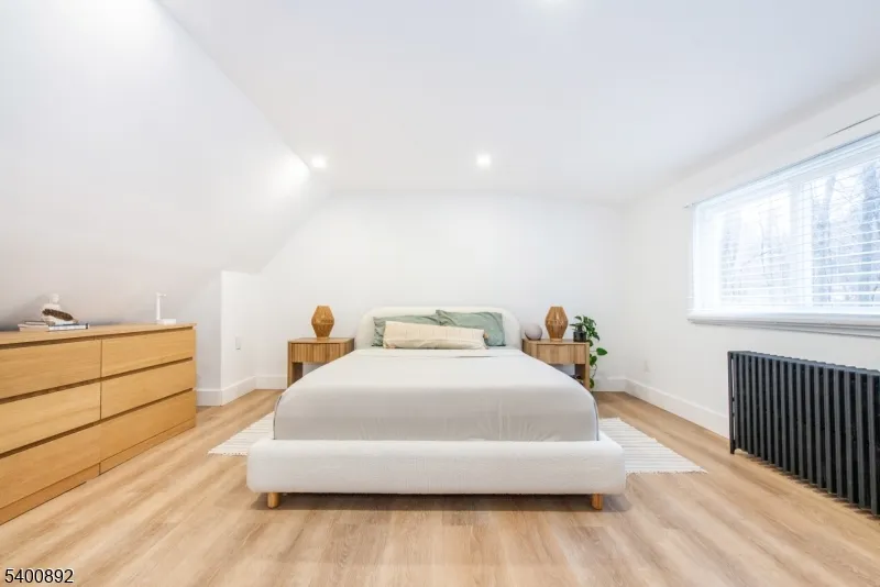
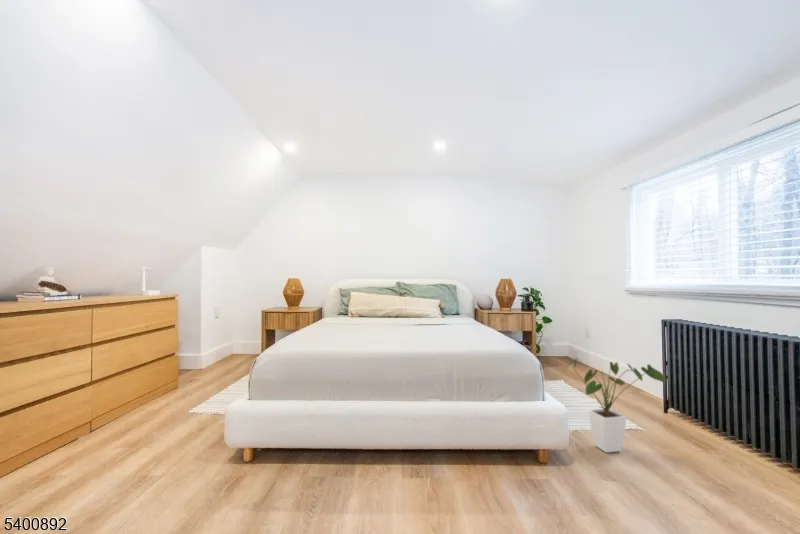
+ house plant [563,358,666,454]
